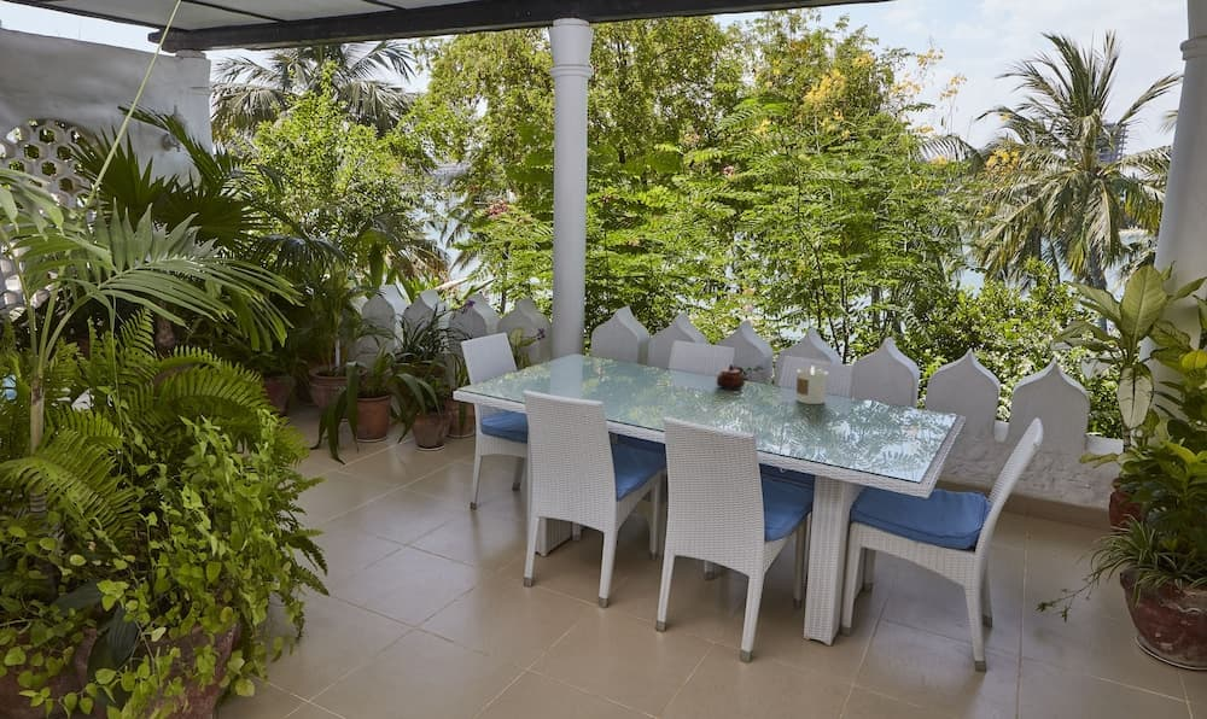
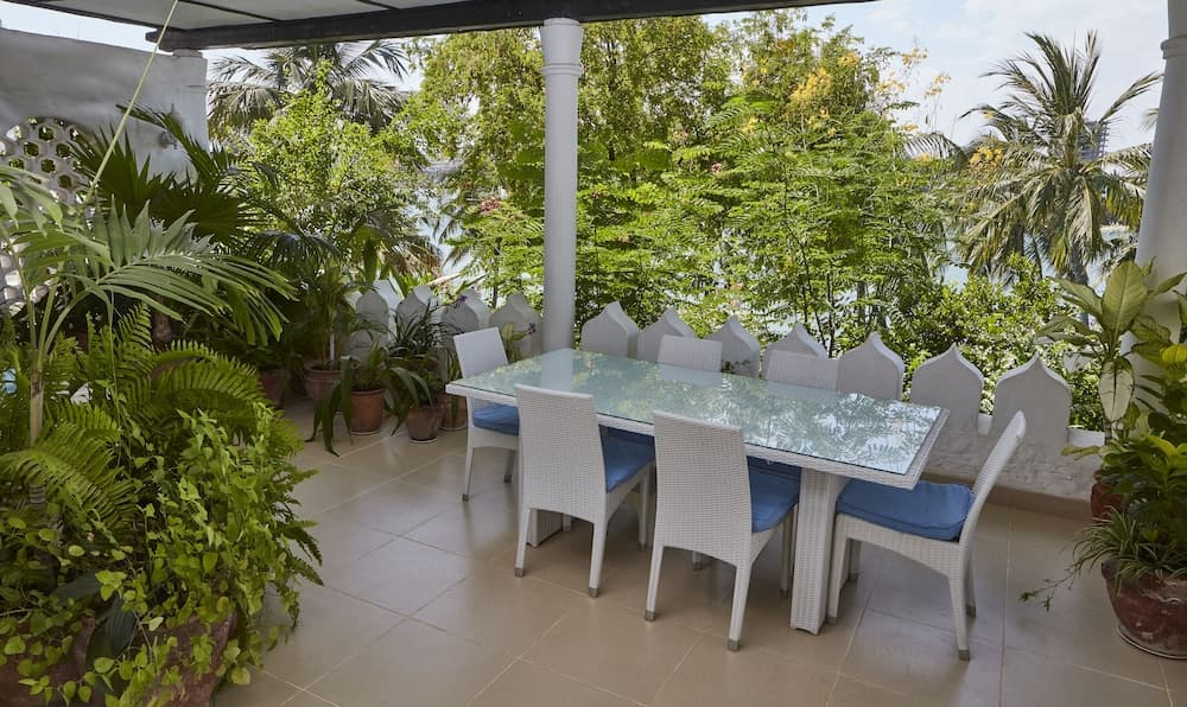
- teapot [716,363,746,391]
- candle [795,364,829,405]
